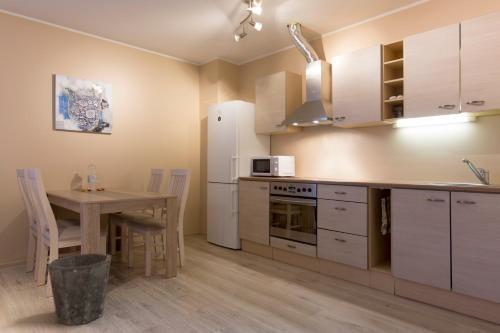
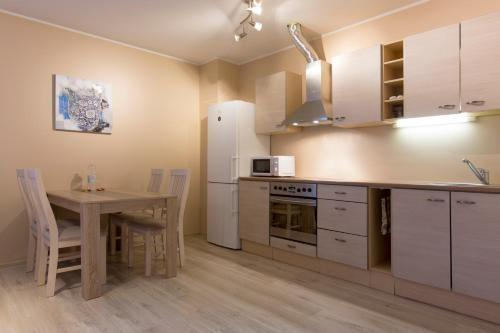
- waste bin [47,252,112,327]
